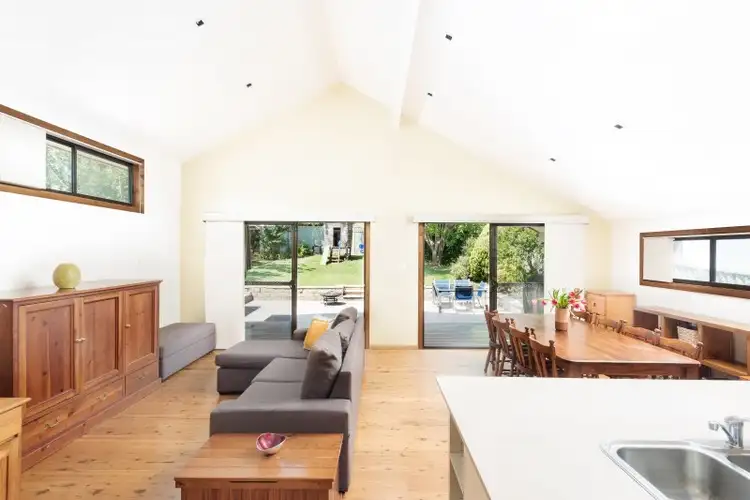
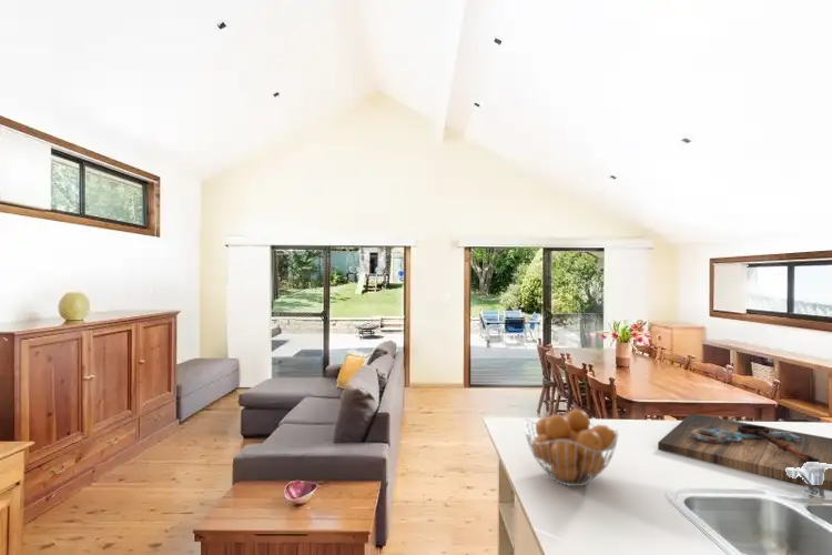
+ fruit basket [522,407,620,487]
+ cutting board [657,413,832,493]
